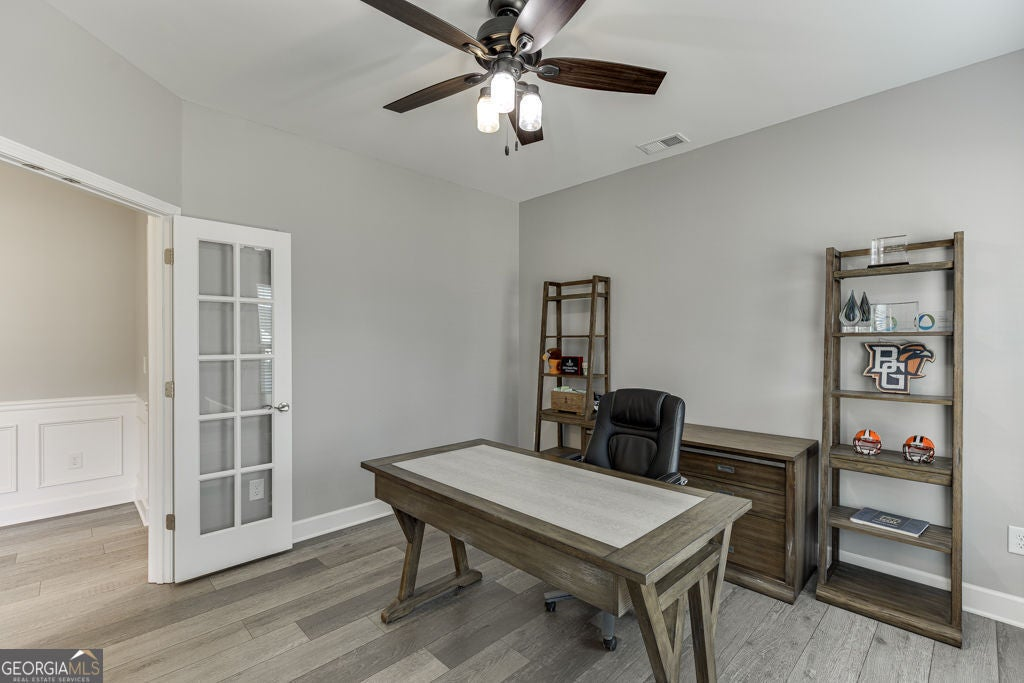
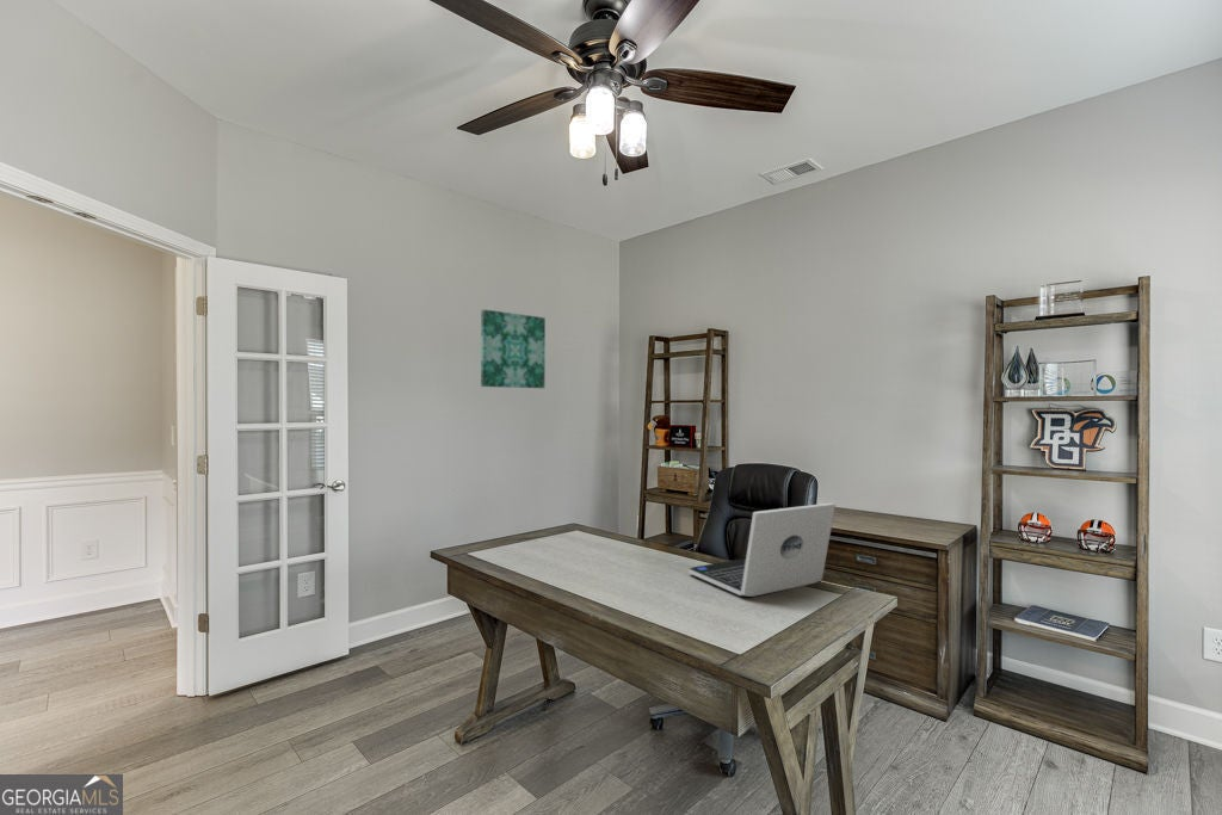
+ wall art [480,309,547,389]
+ laptop [687,501,837,598]
